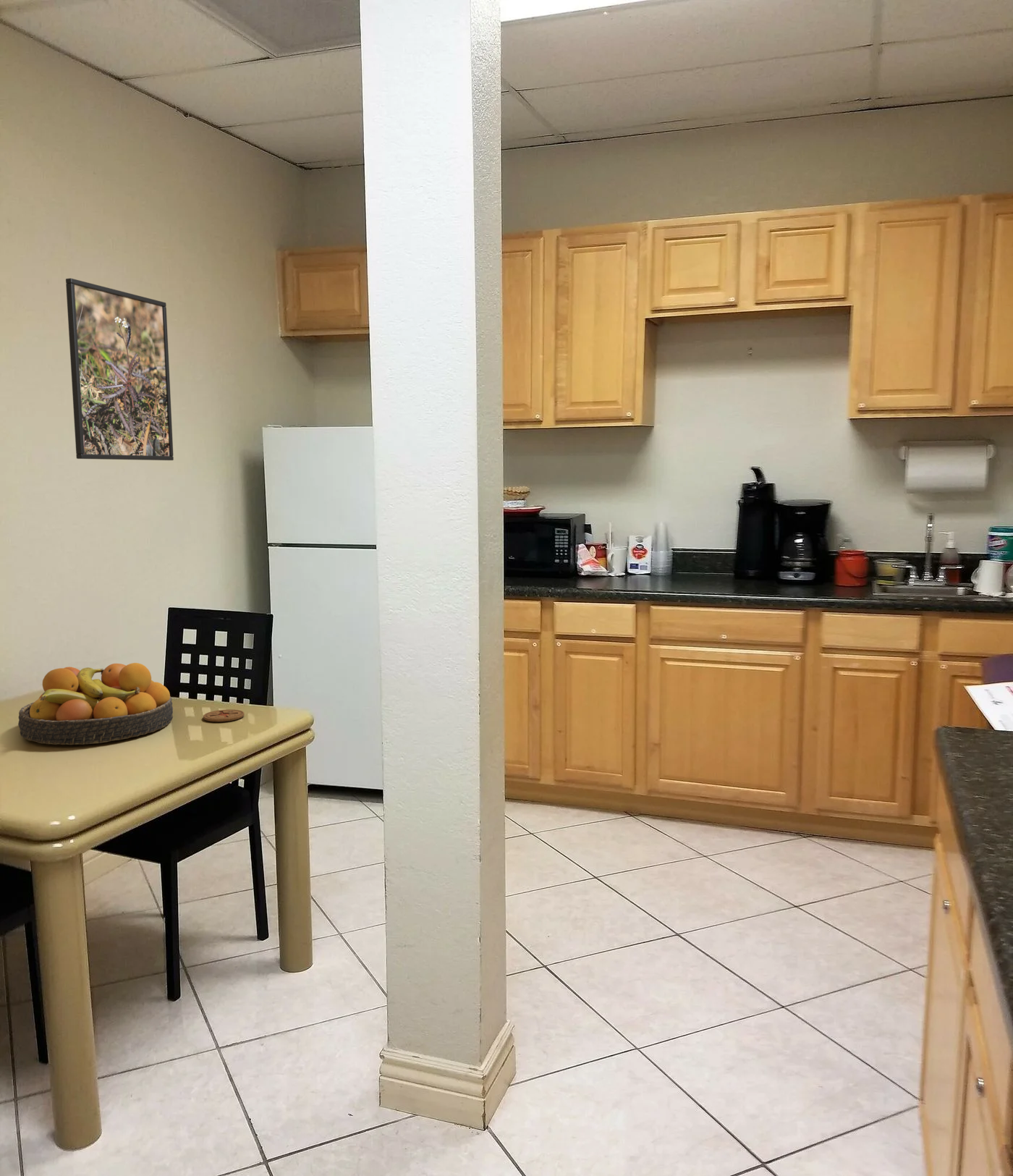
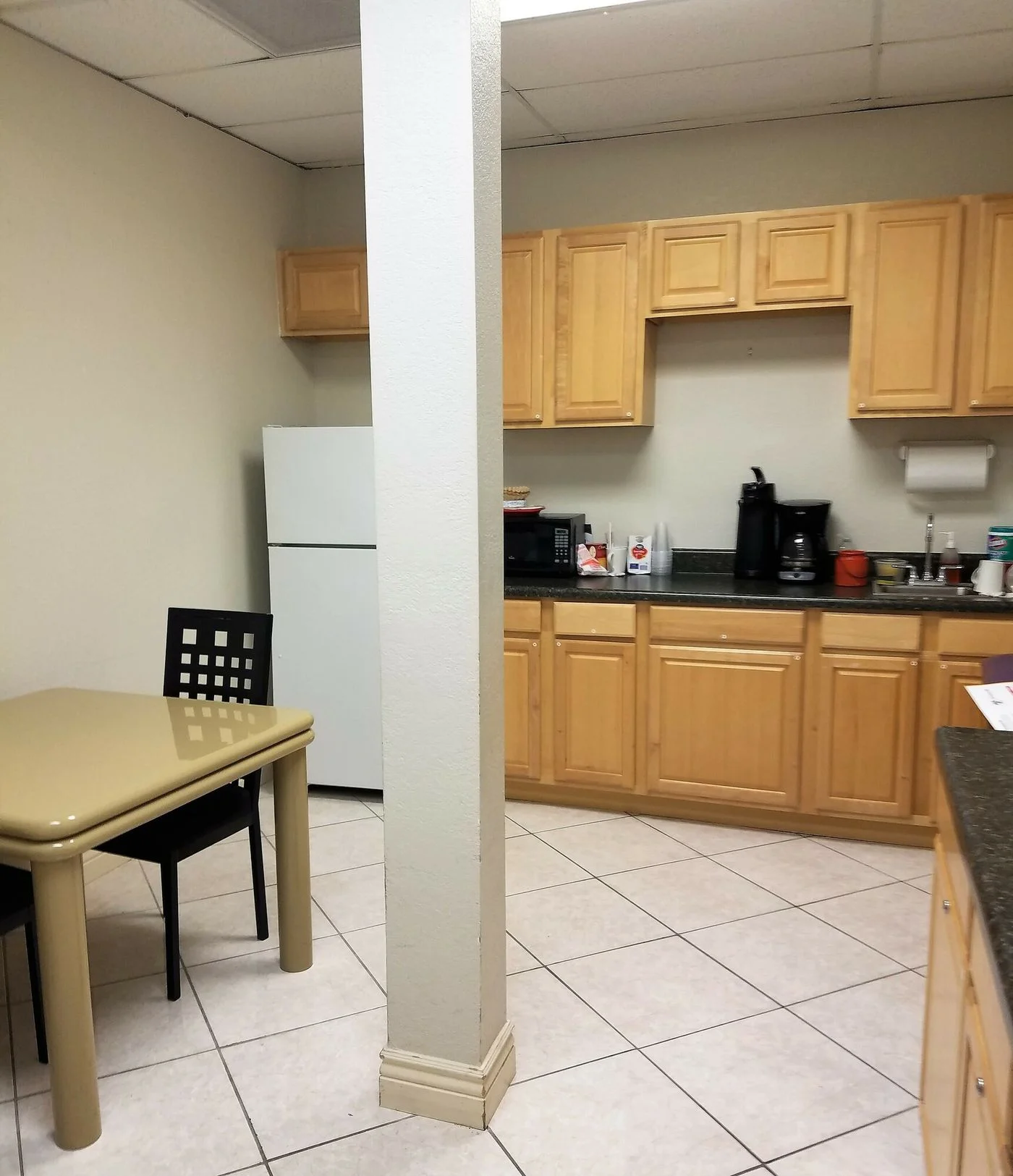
- fruit bowl [17,662,174,745]
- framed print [65,277,174,461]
- coaster [203,708,245,722]
